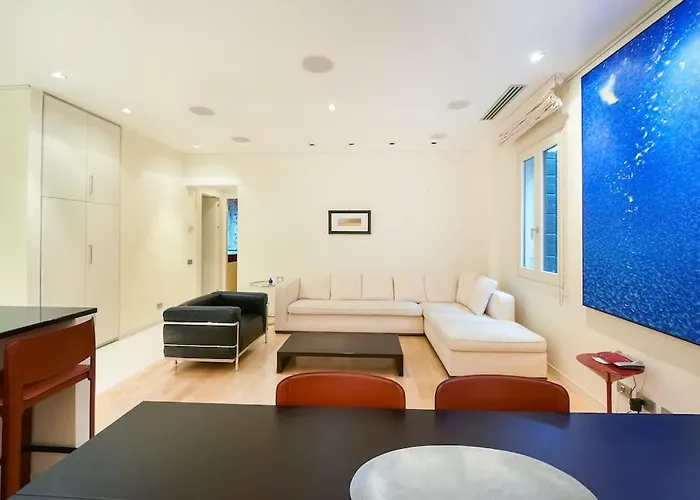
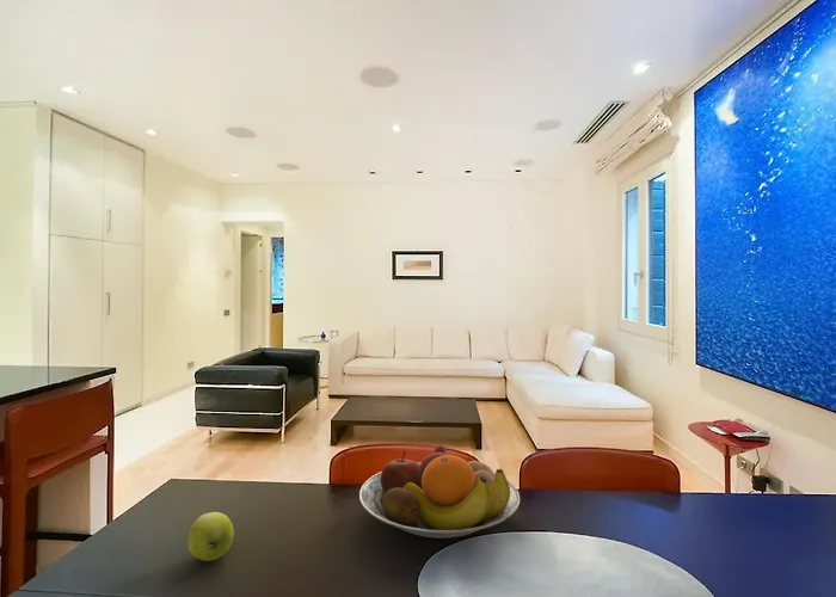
+ fruit bowl [358,444,521,540]
+ apple [186,511,235,562]
